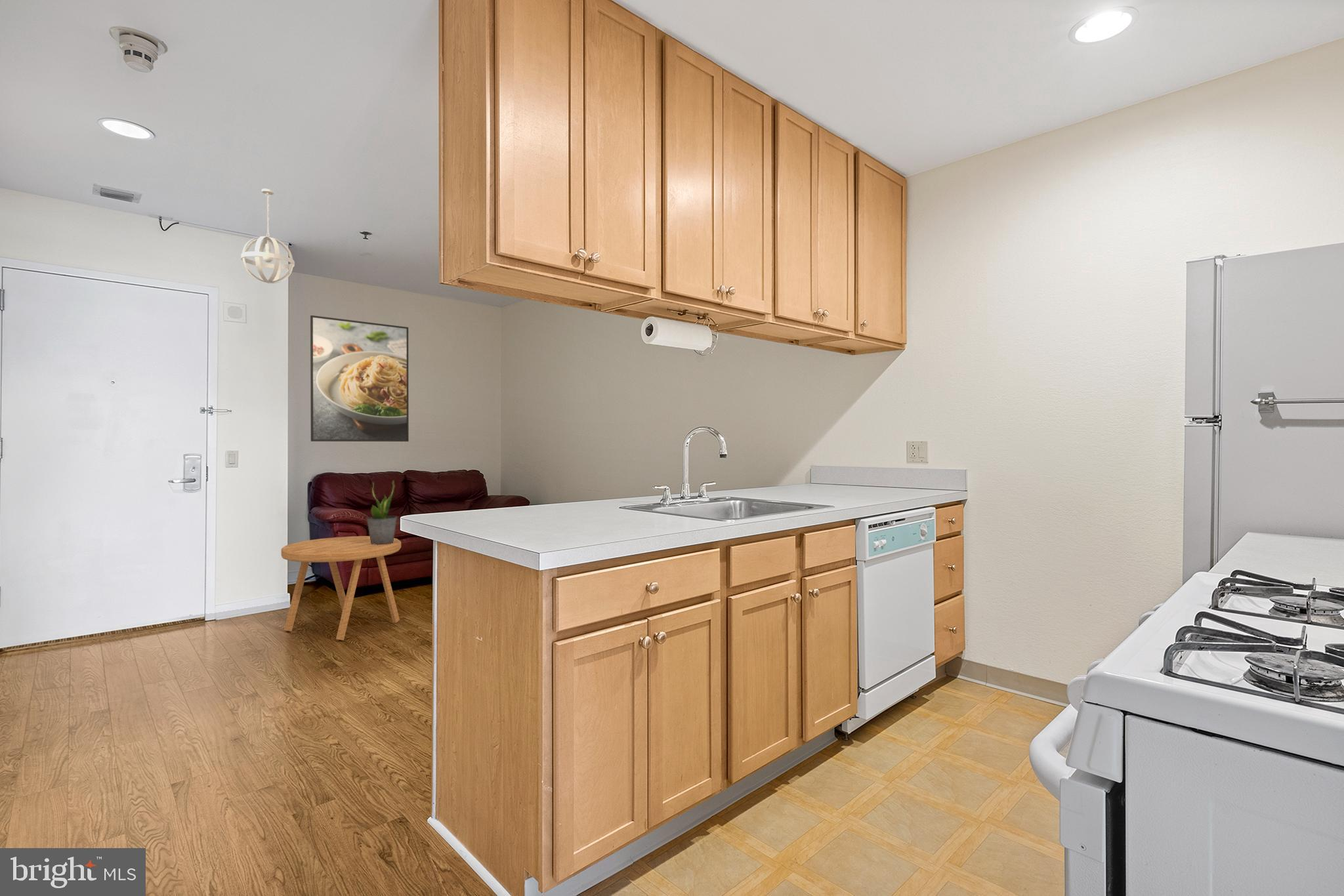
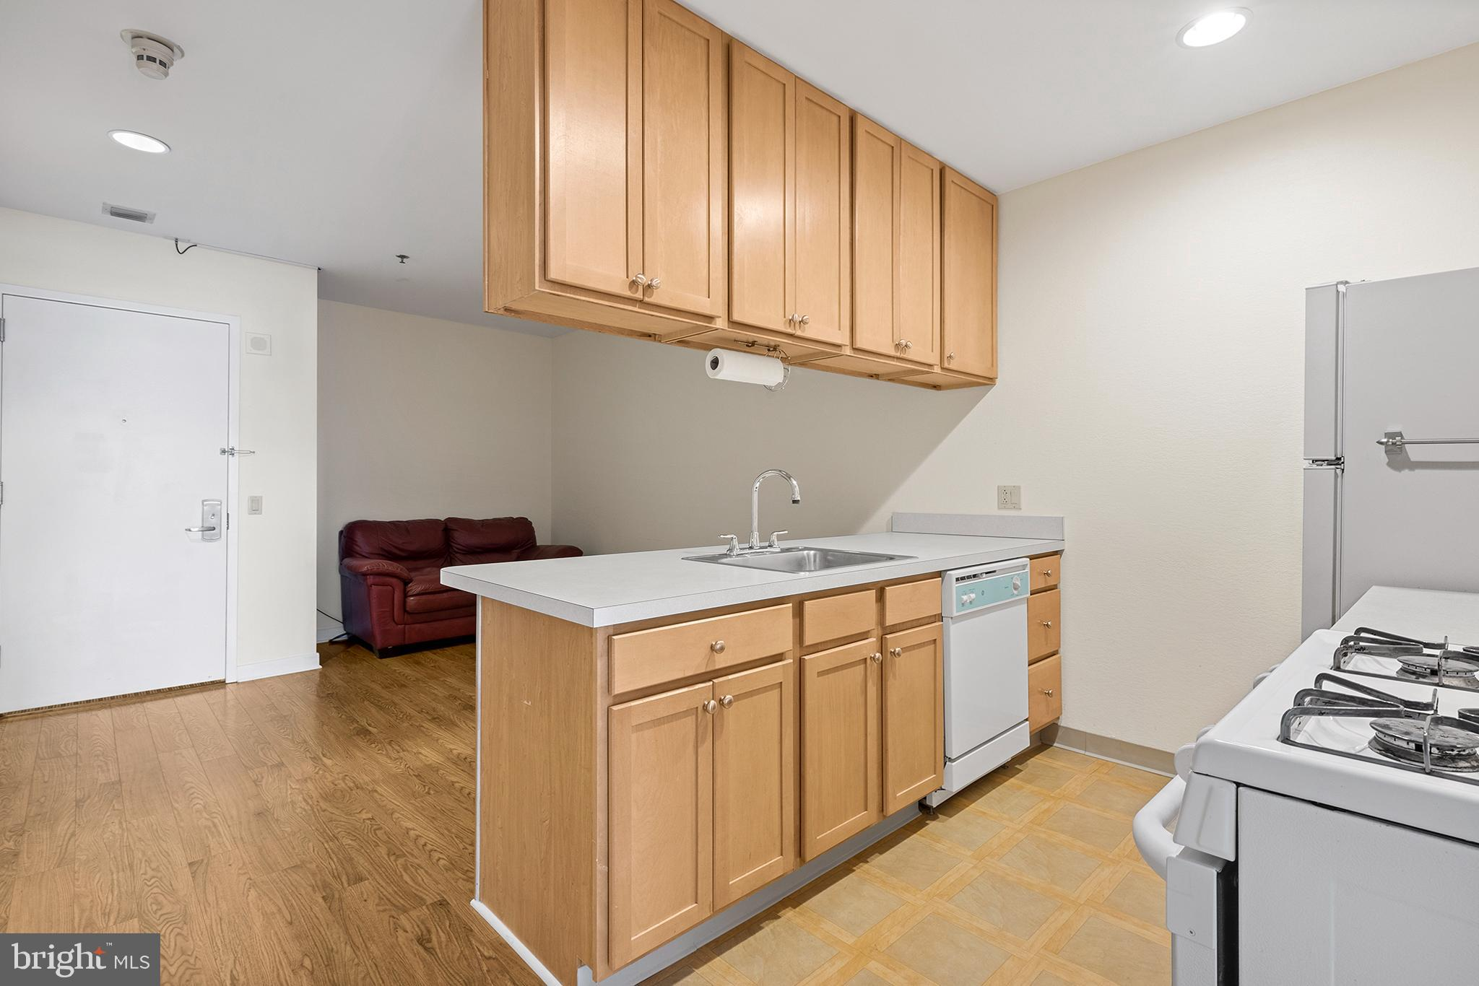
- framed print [310,315,410,442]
- pendant light [240,188,295,284]
- side table [281,535,402,641]
- potted plant [366,479,398,545]
